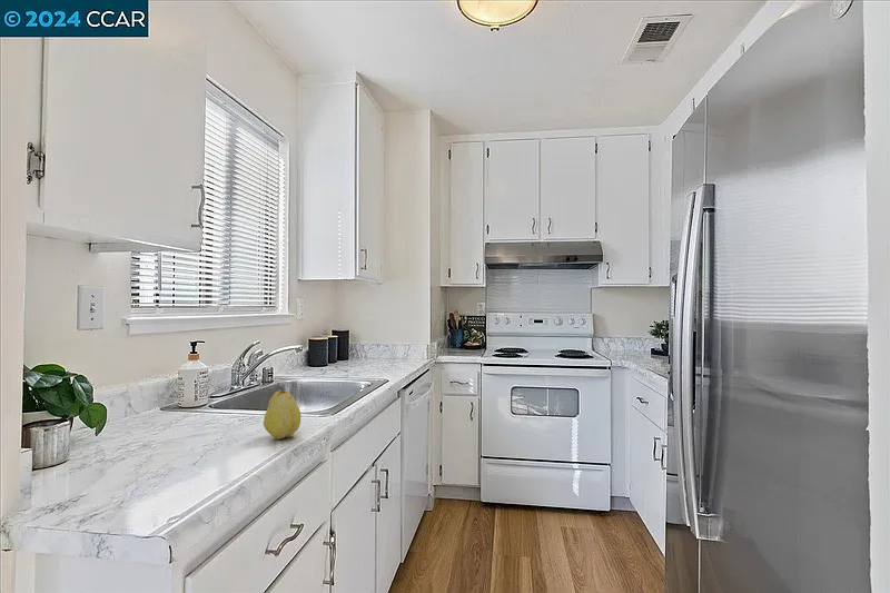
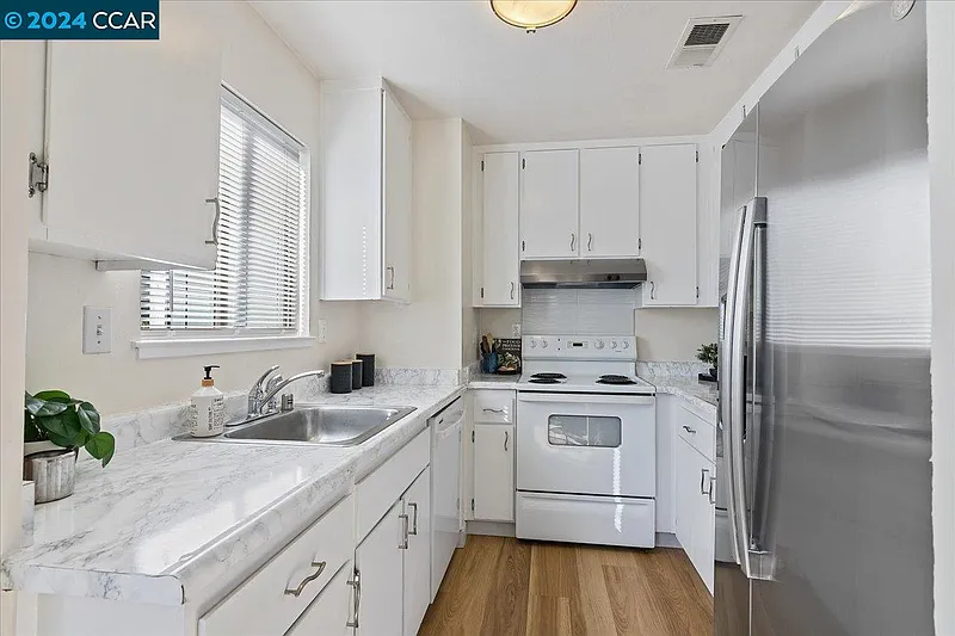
- fruit [263,387,301,441]
